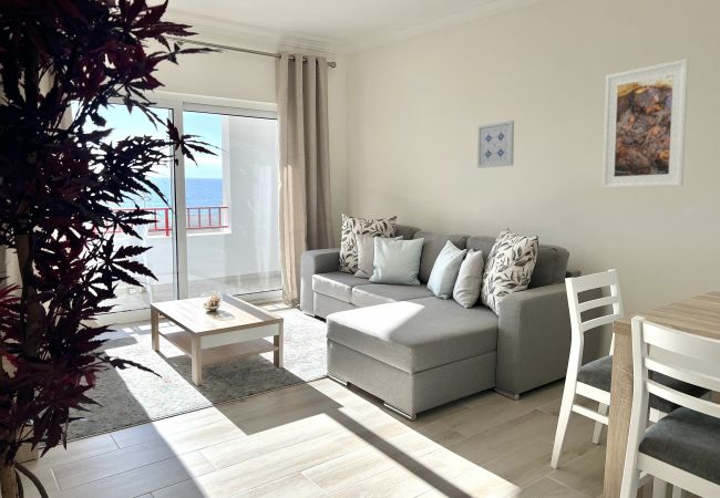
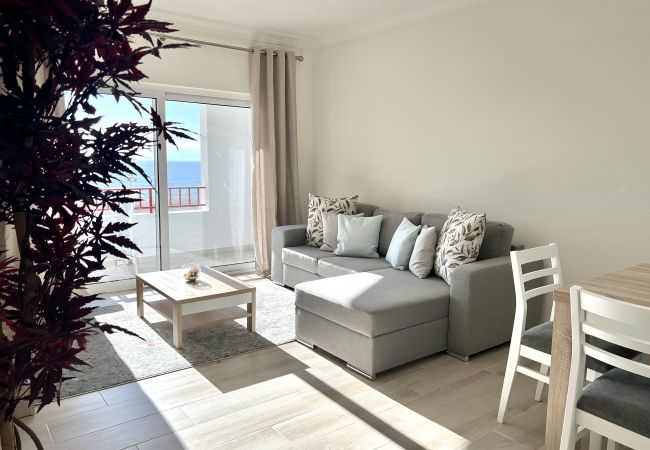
- wall art [476,120,515,169]
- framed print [601,58,690,190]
